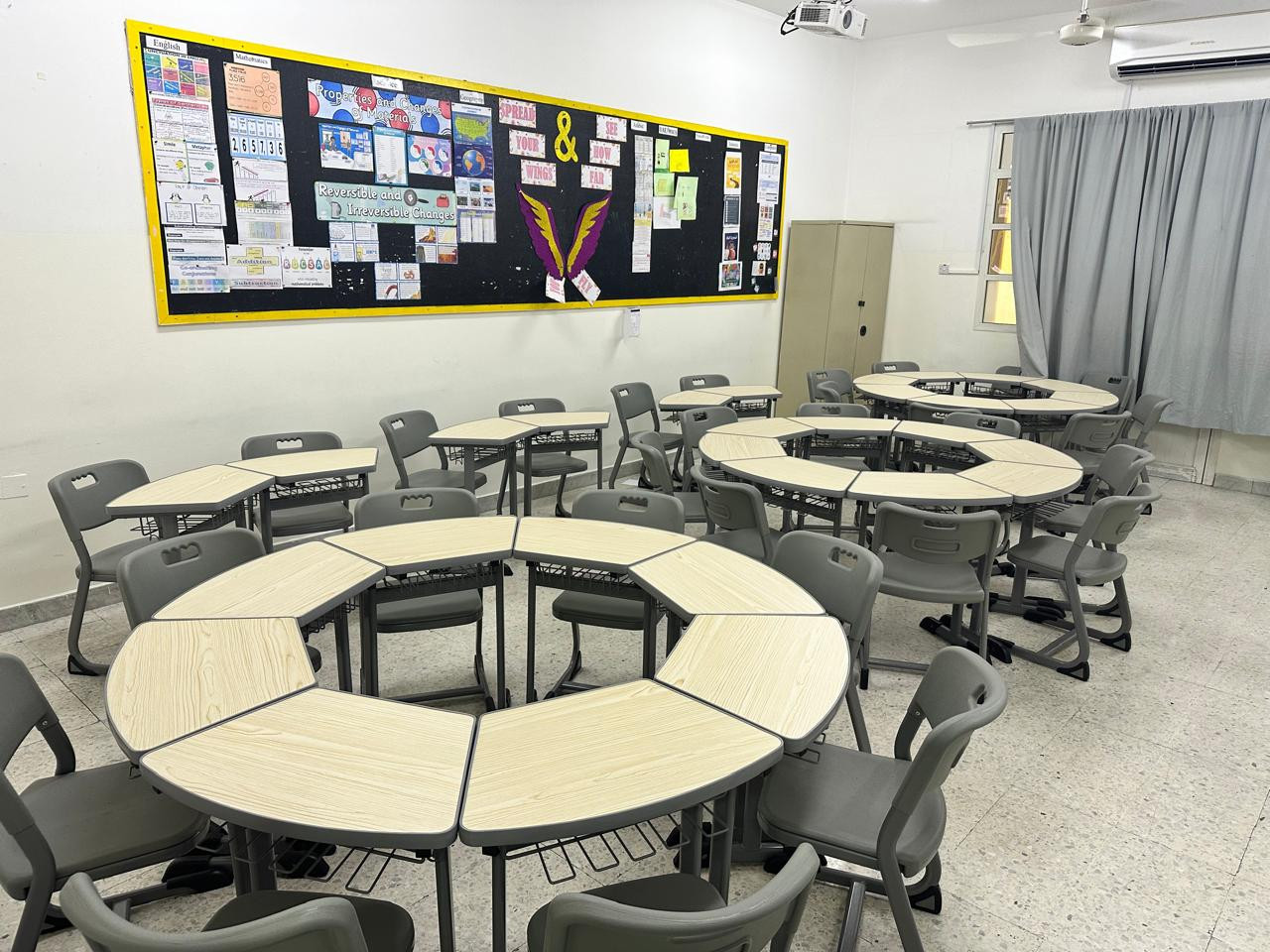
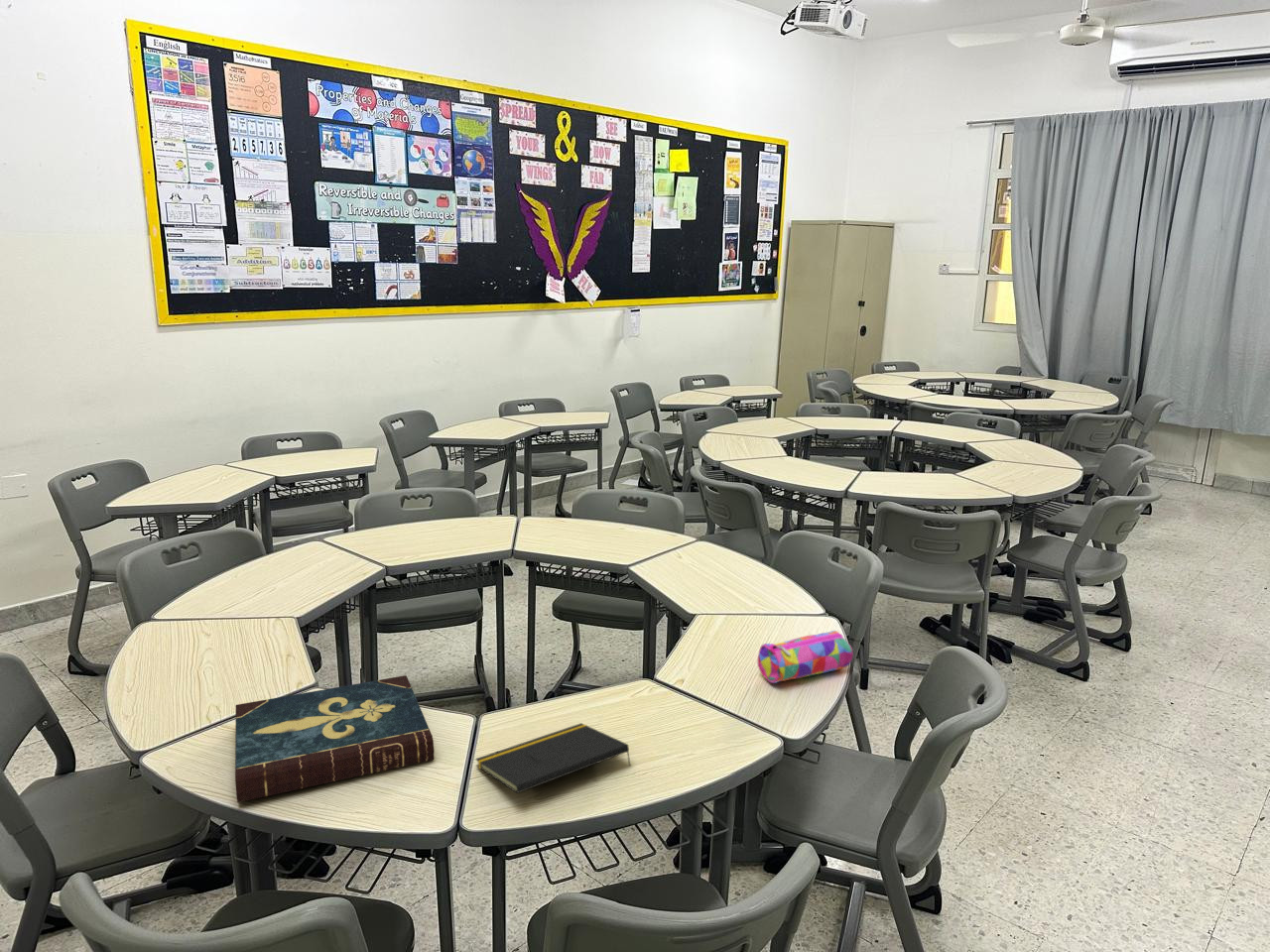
+ book [234,674,435,803]
+ notepad [474,722,632,794]
+ pencil case [756,630,853,684]
